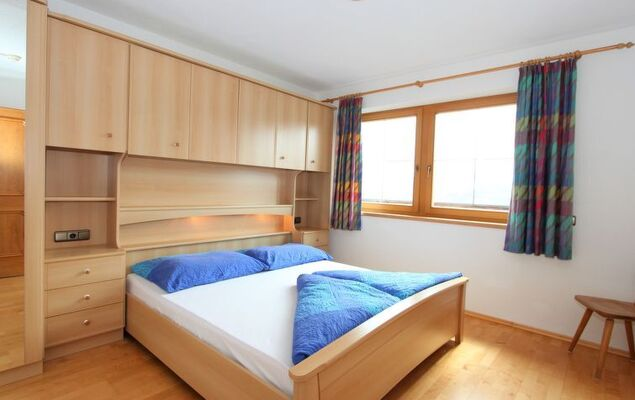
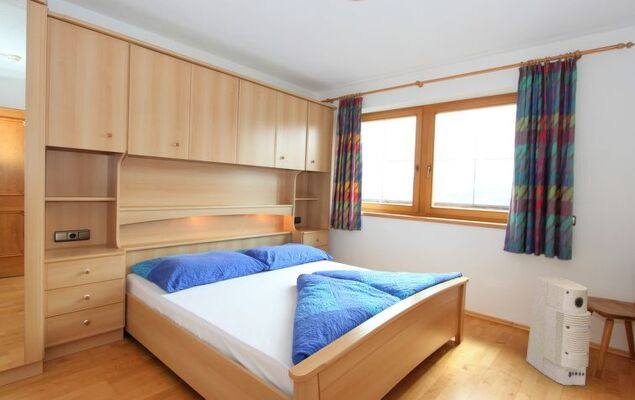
+ air purifier [525,275,592,386]
